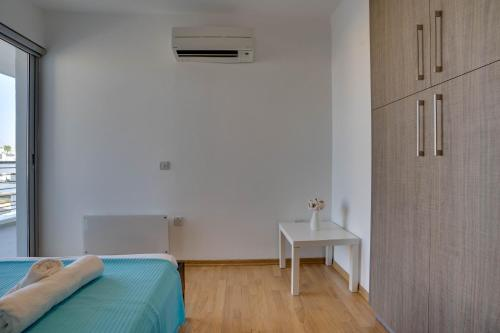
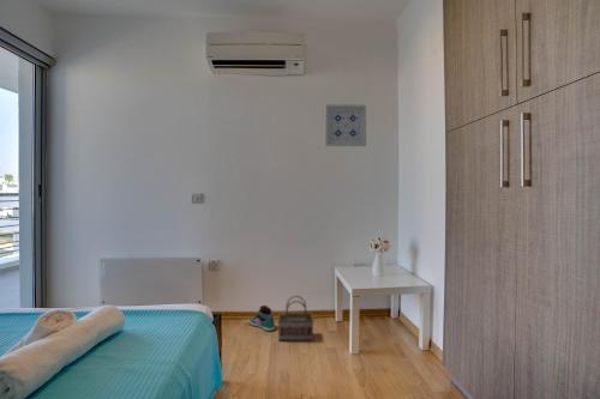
+ sneaker [247,304,276,332]
+ basket [277,295,314,341]
+ wall art [324,103,367,147]
